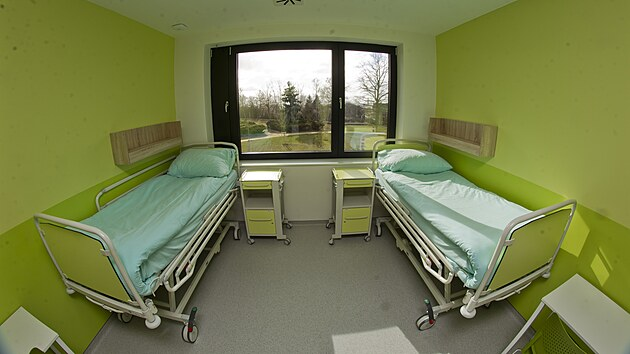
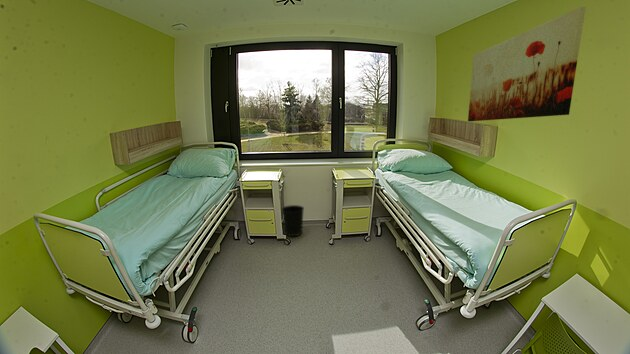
+ wall art [467,6,586,122]
+ wastebasket [281,204,305,237]
